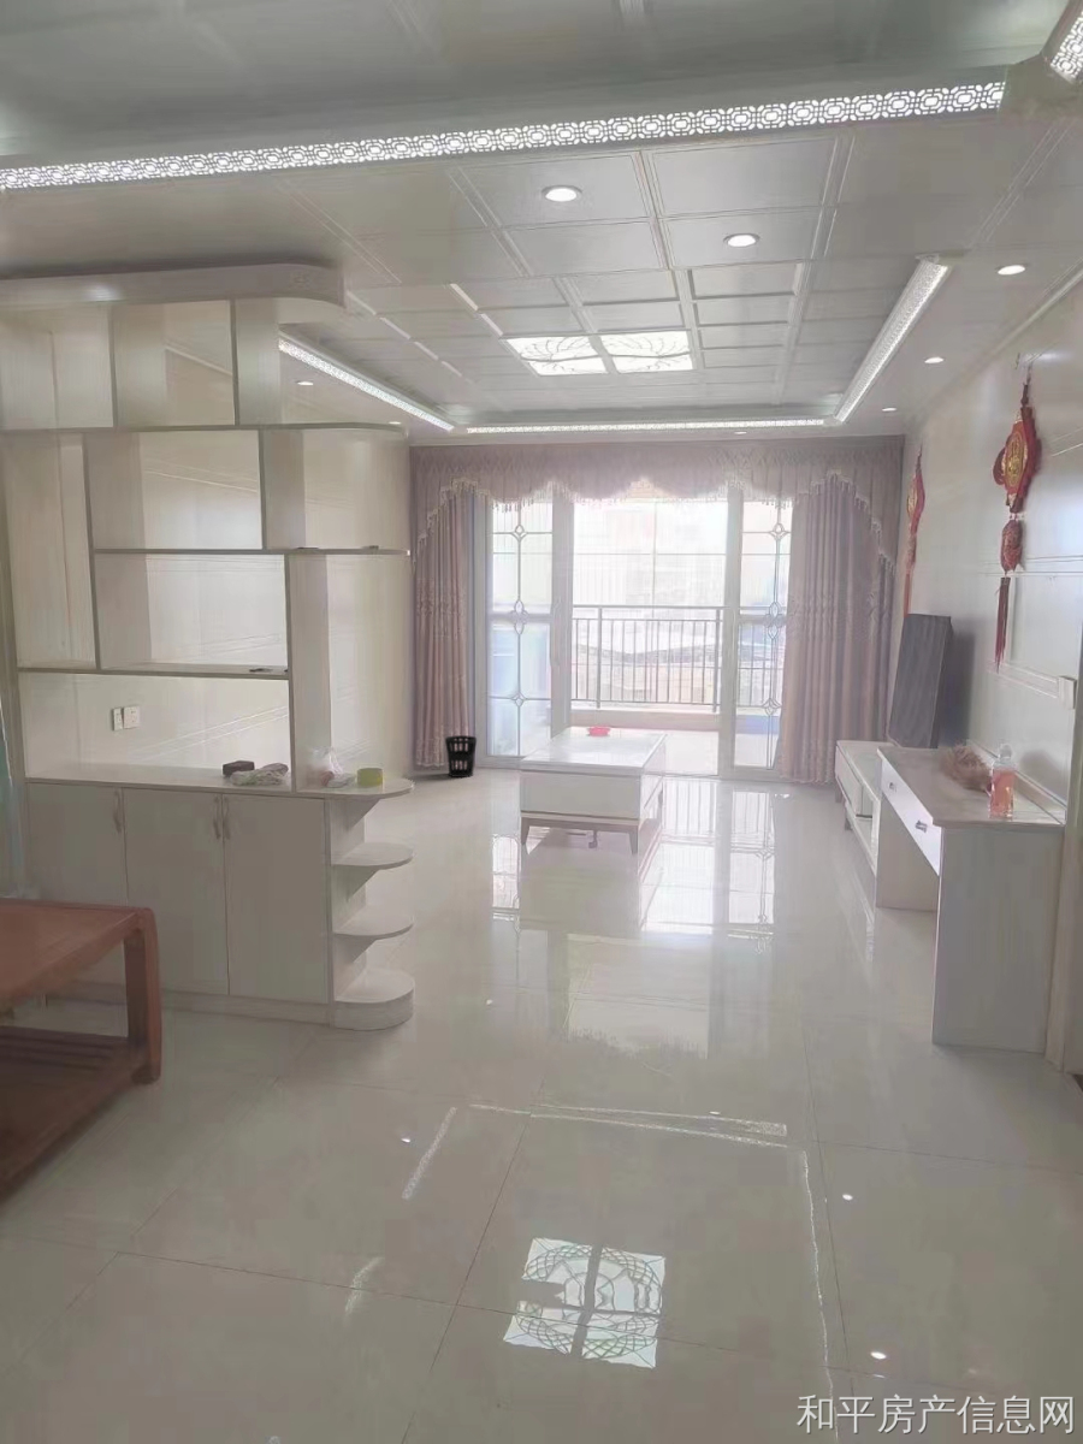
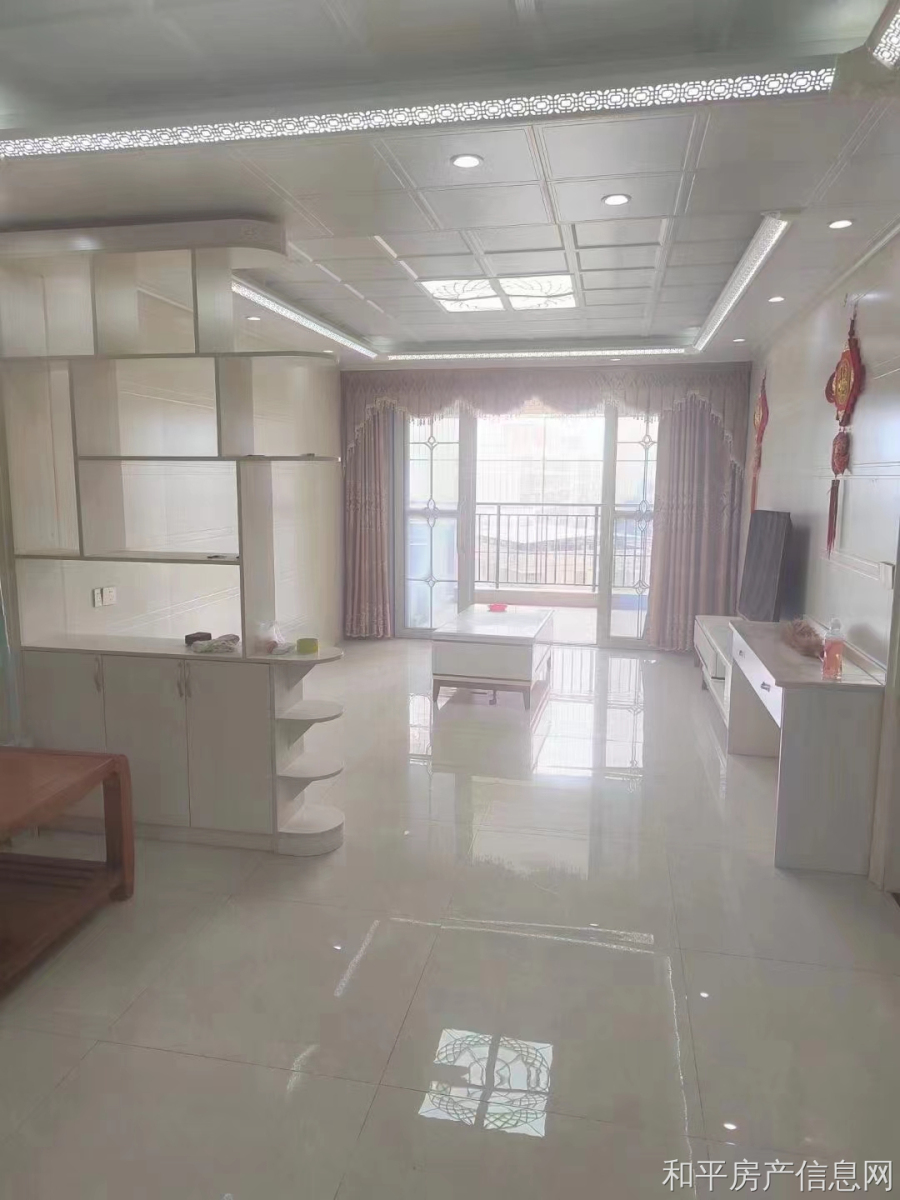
- wastebasket [444,734,478,779]
